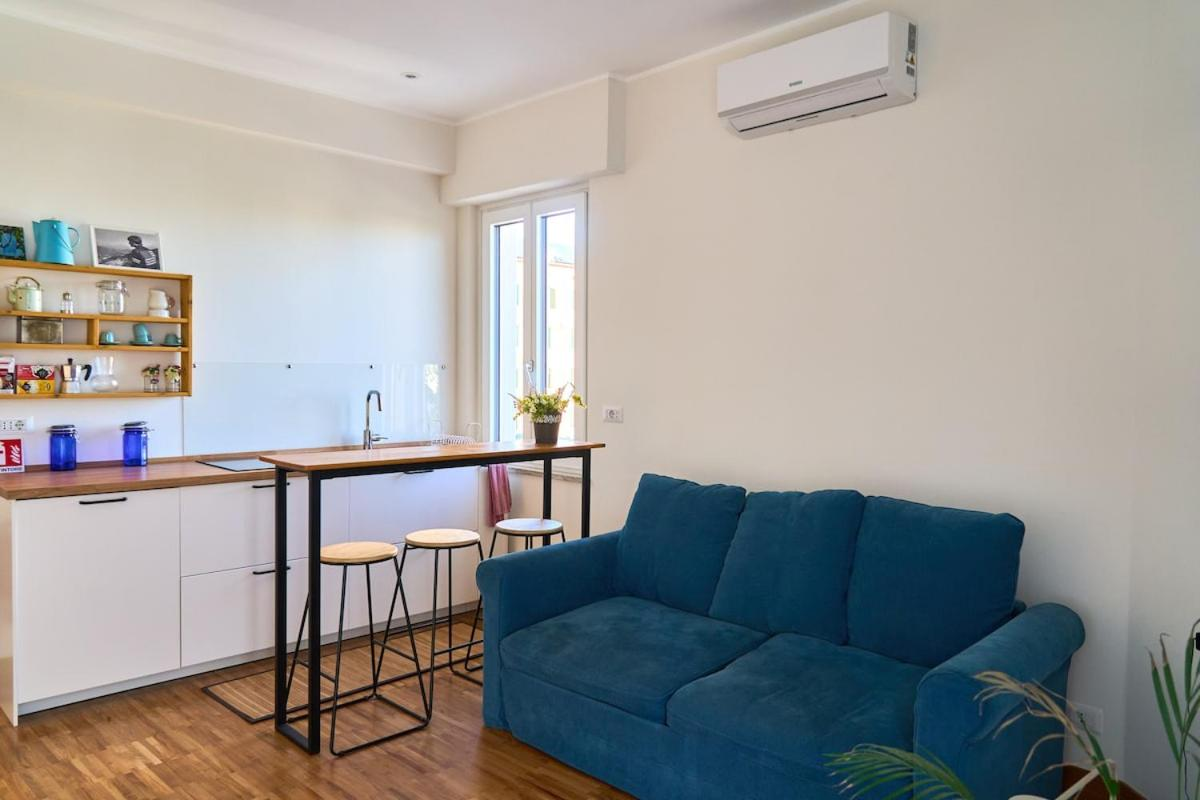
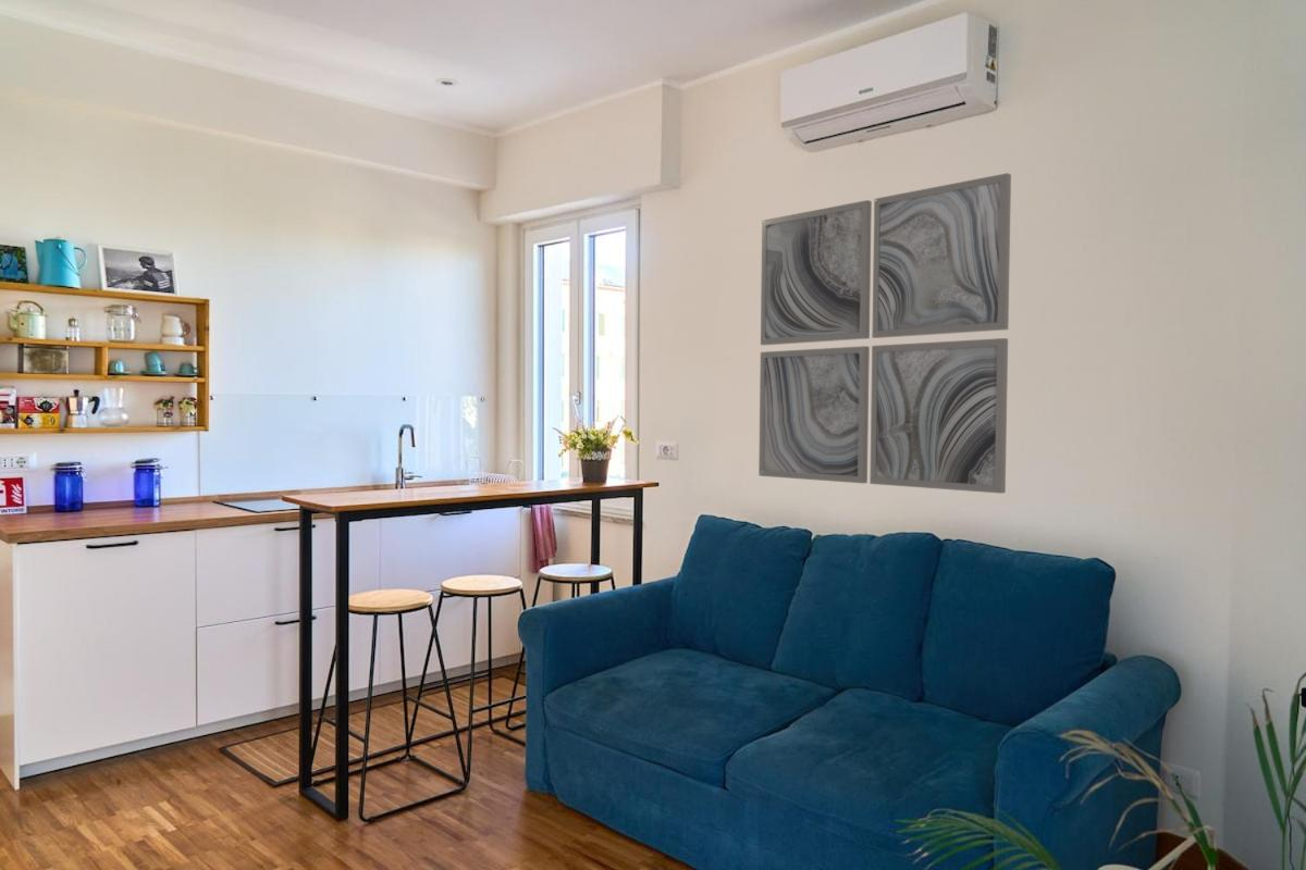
+ wall art [757,172,1012,495]
